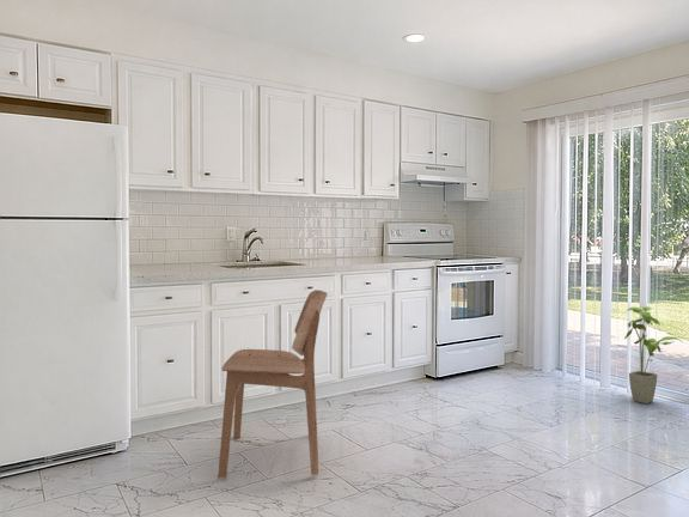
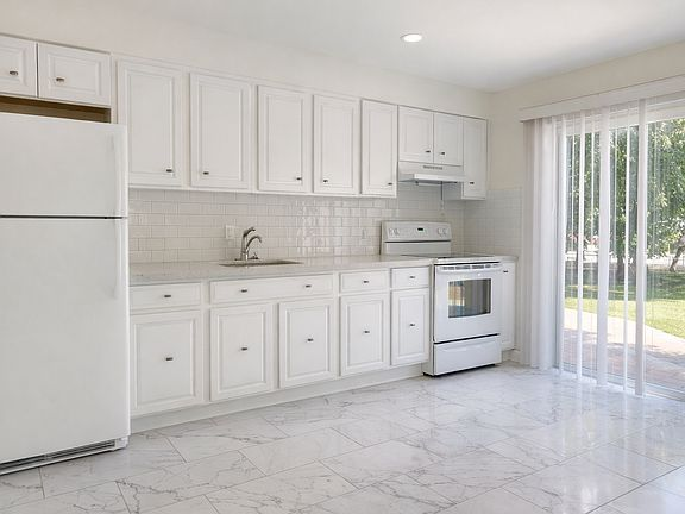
- dining chair [217,288,329,479]
- house plant [623,305,684,405]
